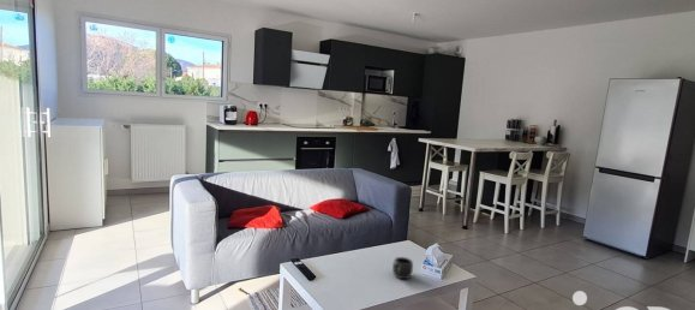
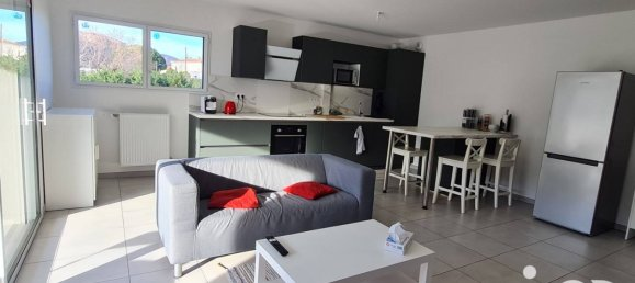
- mug [391,256,414,280]
